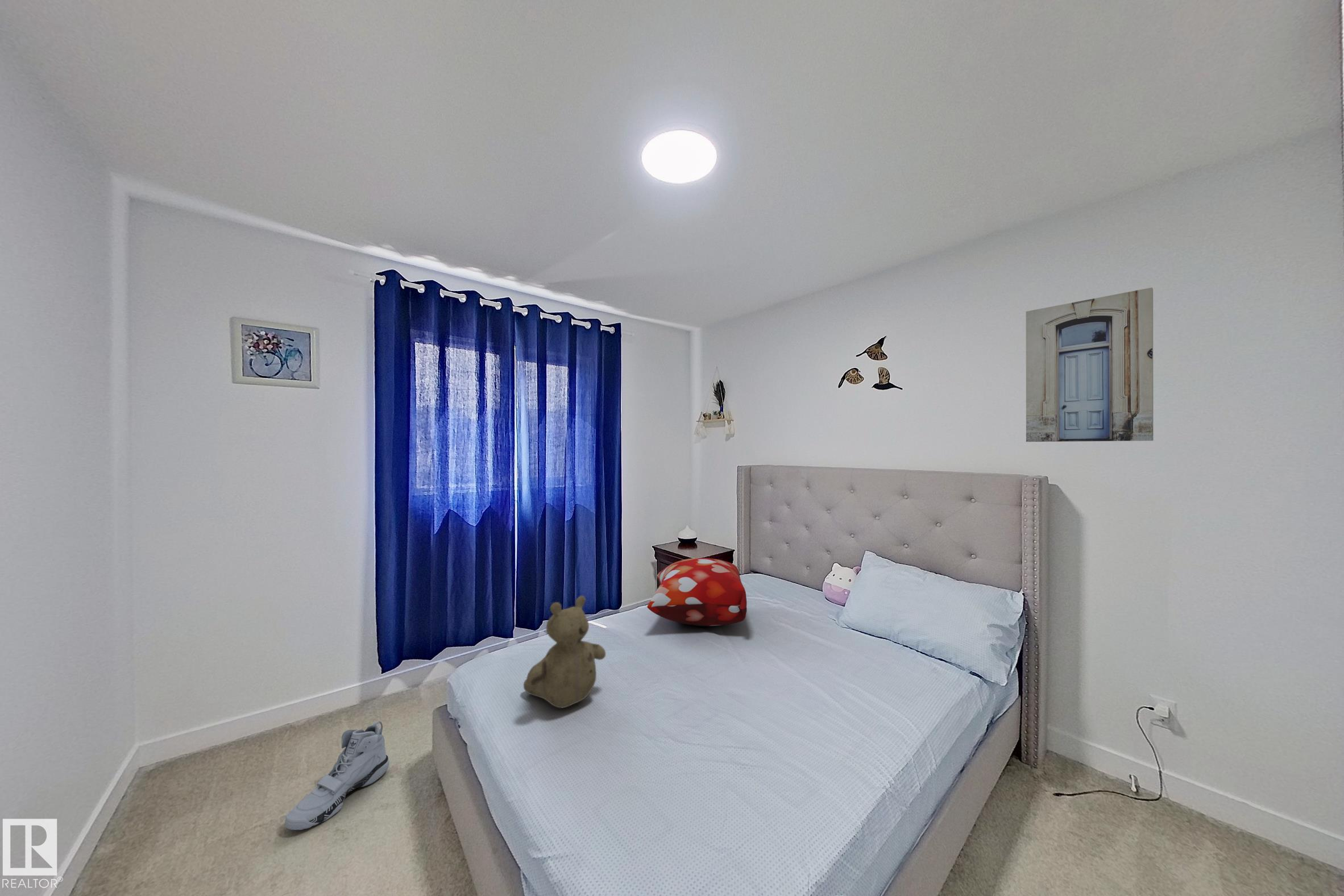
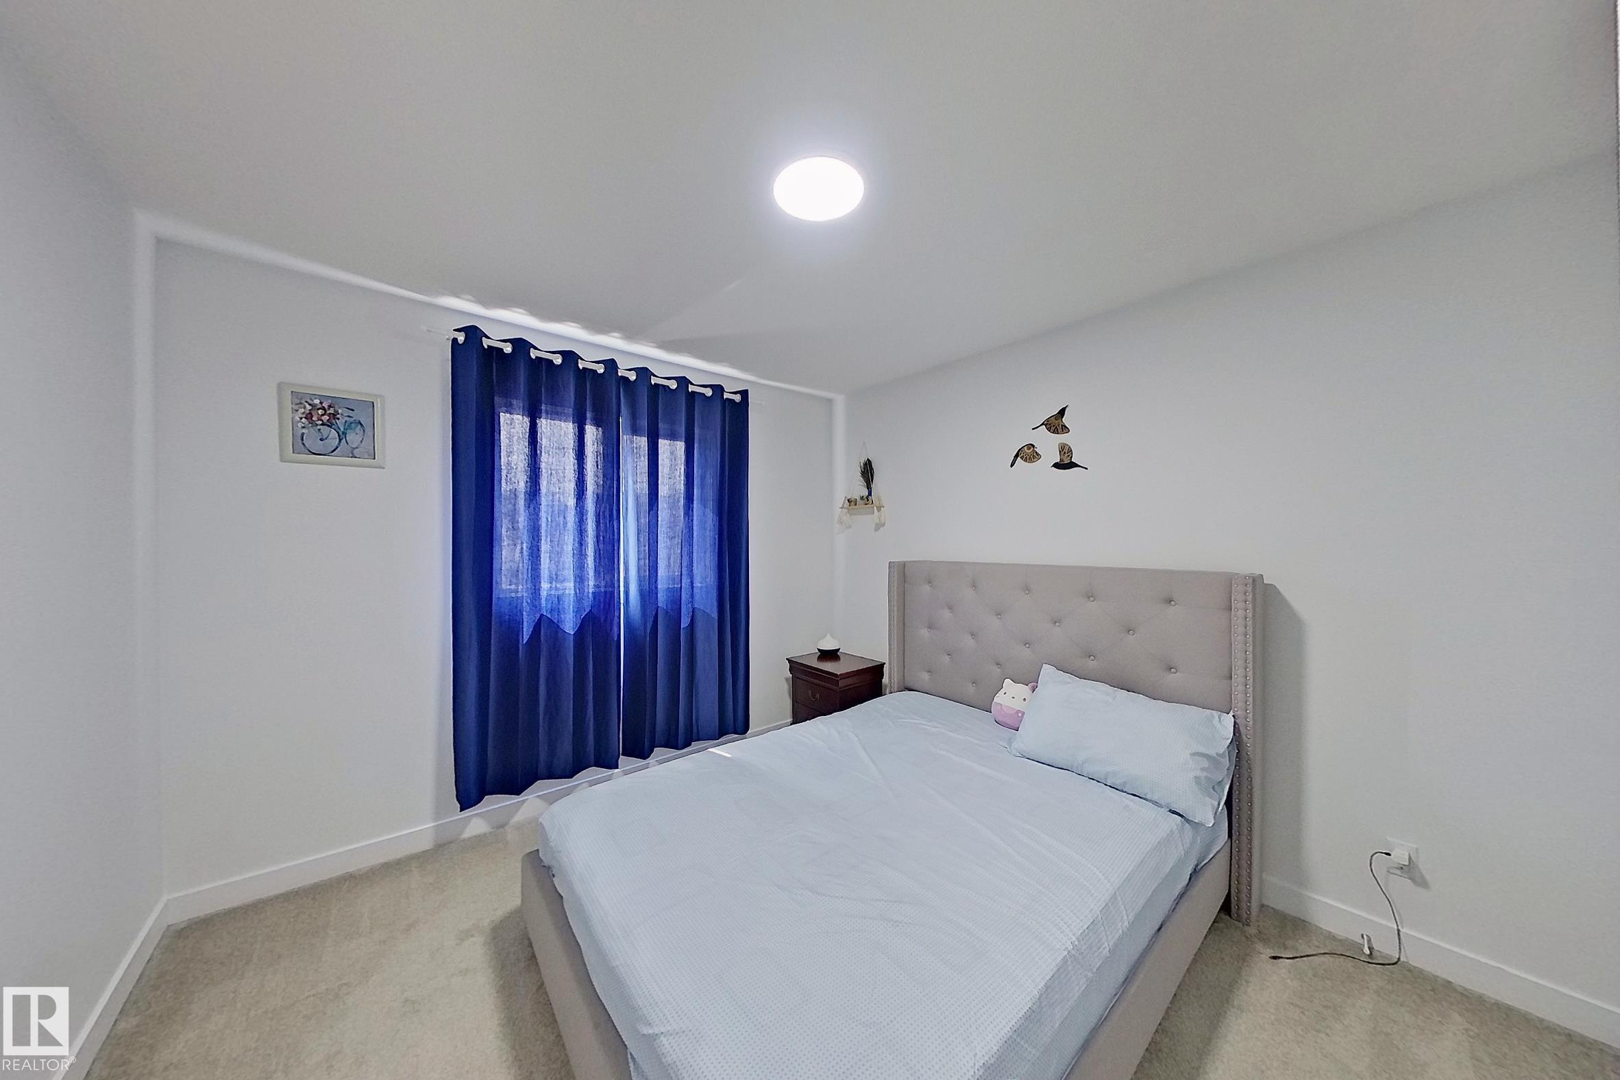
- teddy bear [523,595,606,709]
- sneaker [284,720,390,831]
- decorative pillow [646,558,747,627]
- wall art [1026,287,1154,442]
